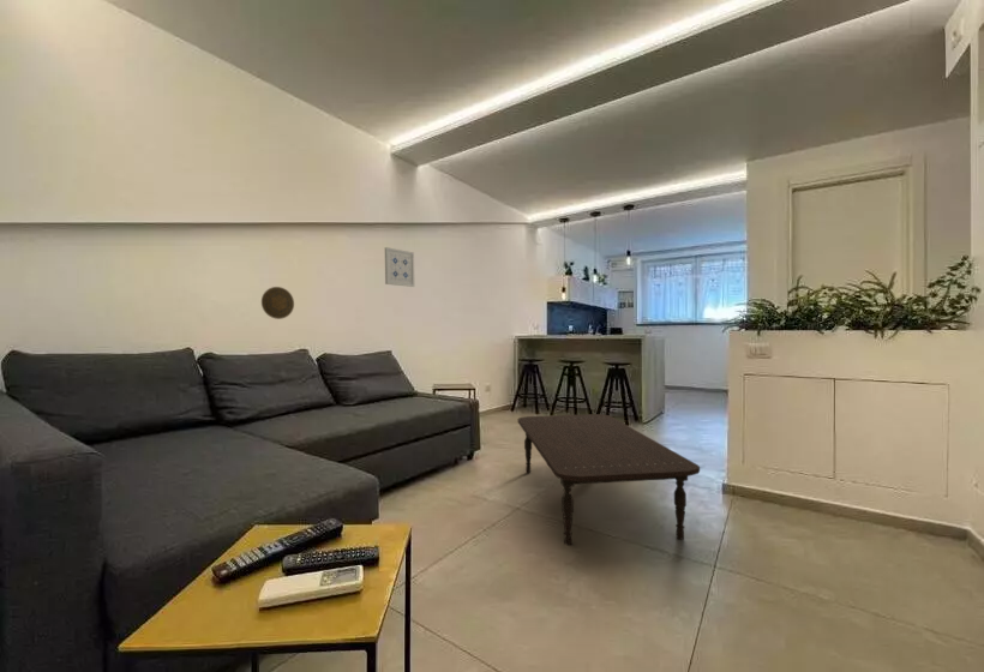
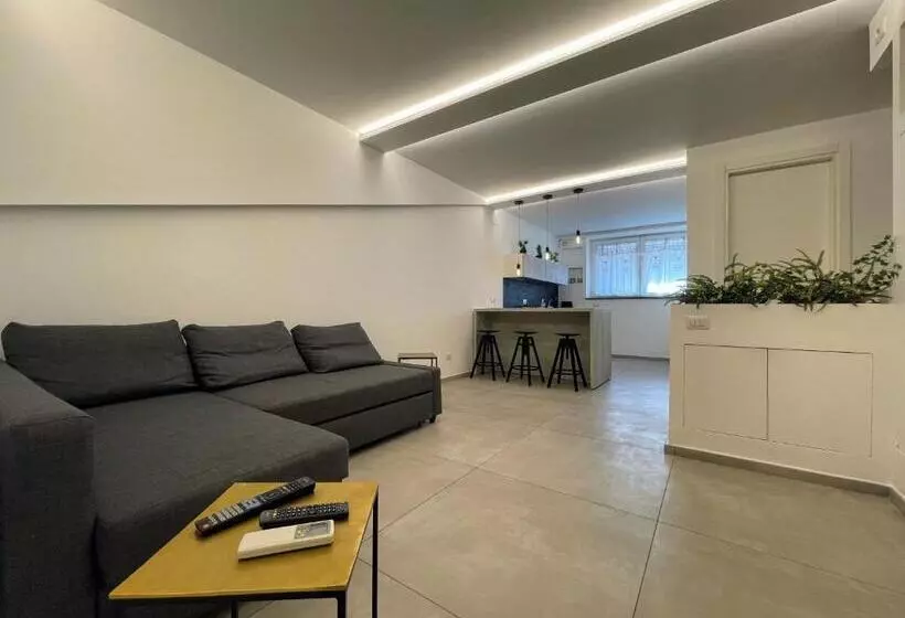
- coffee table [517,413,701,546]
- decorative plate [260,286,295,320]
- wall art [384,246,415,288]
